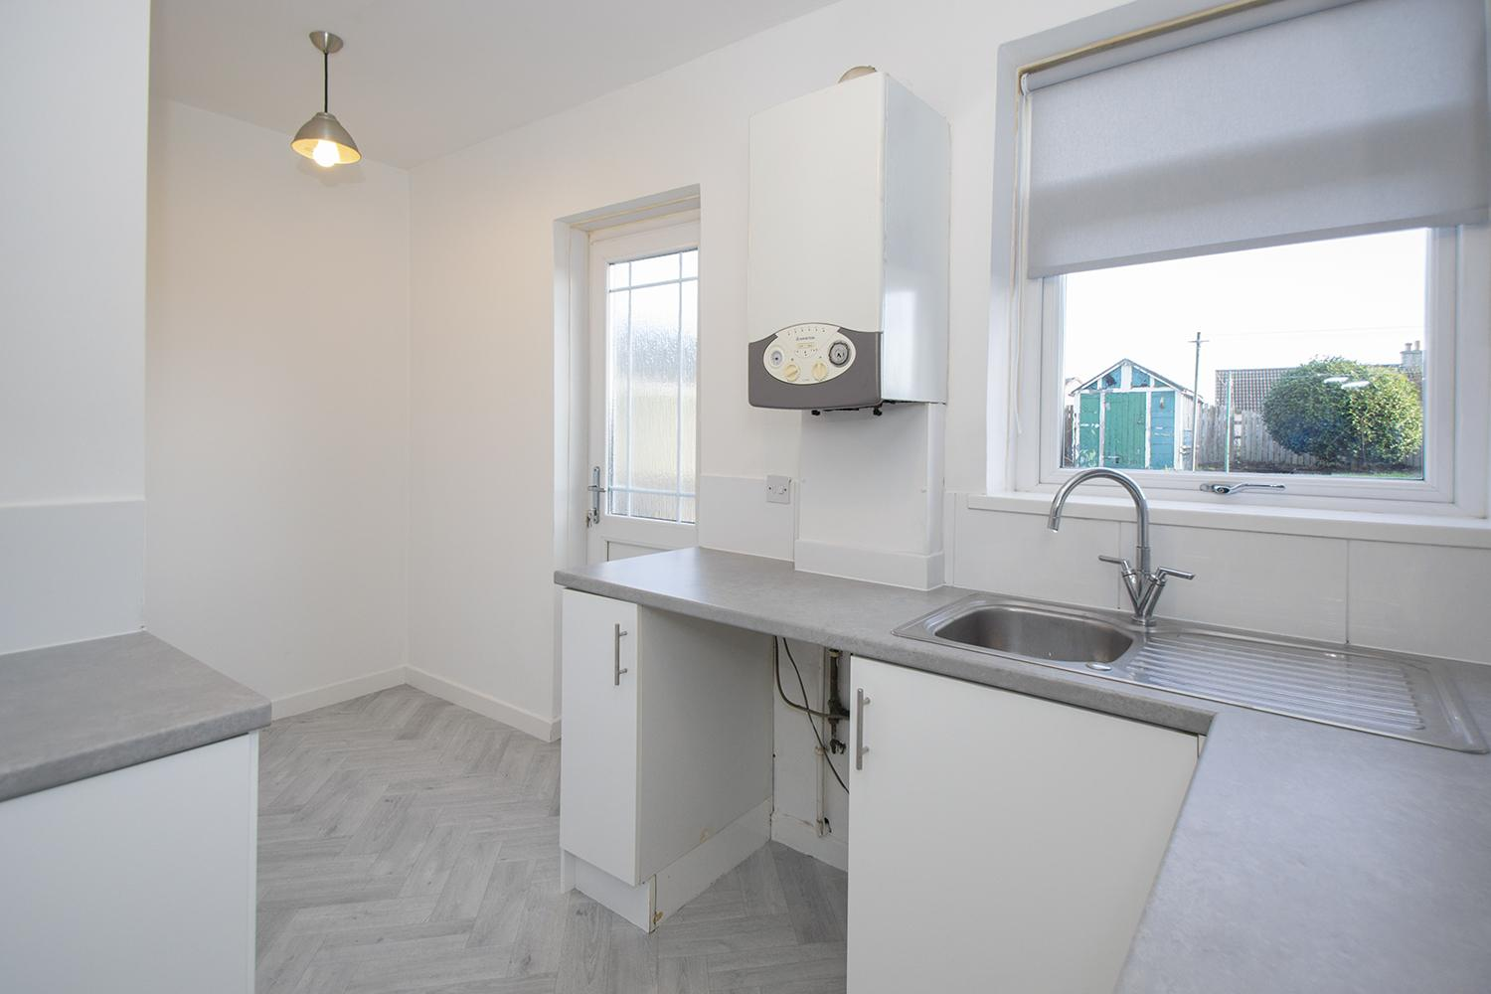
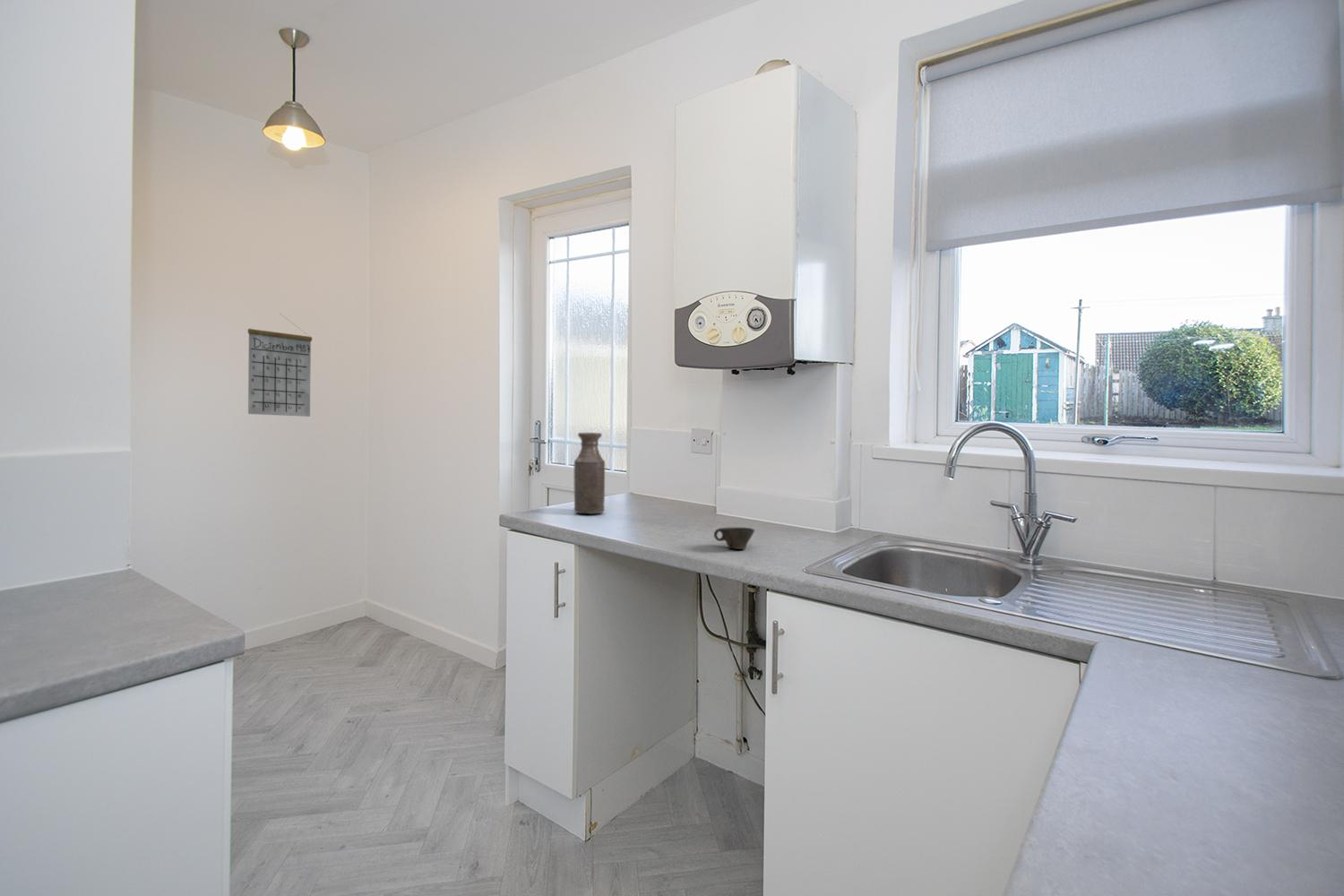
+ calendar [247,314,313,418]
+ bottle [573,431,606,515]
+ cup [713,526,755,550]
